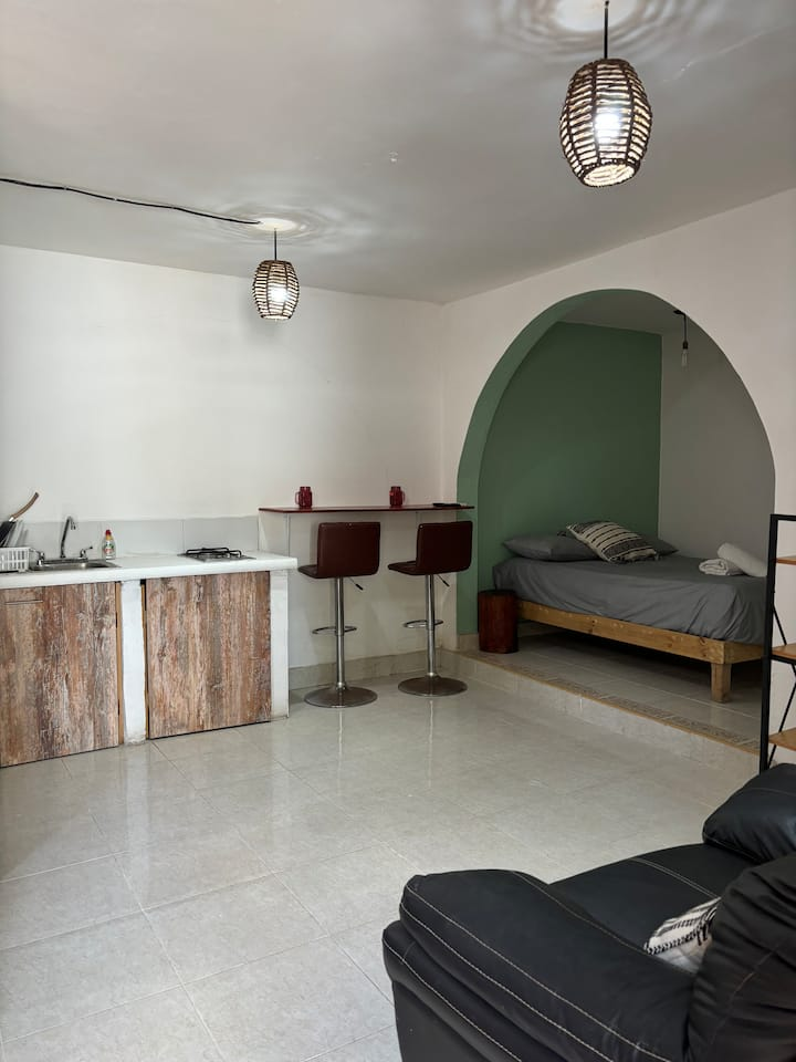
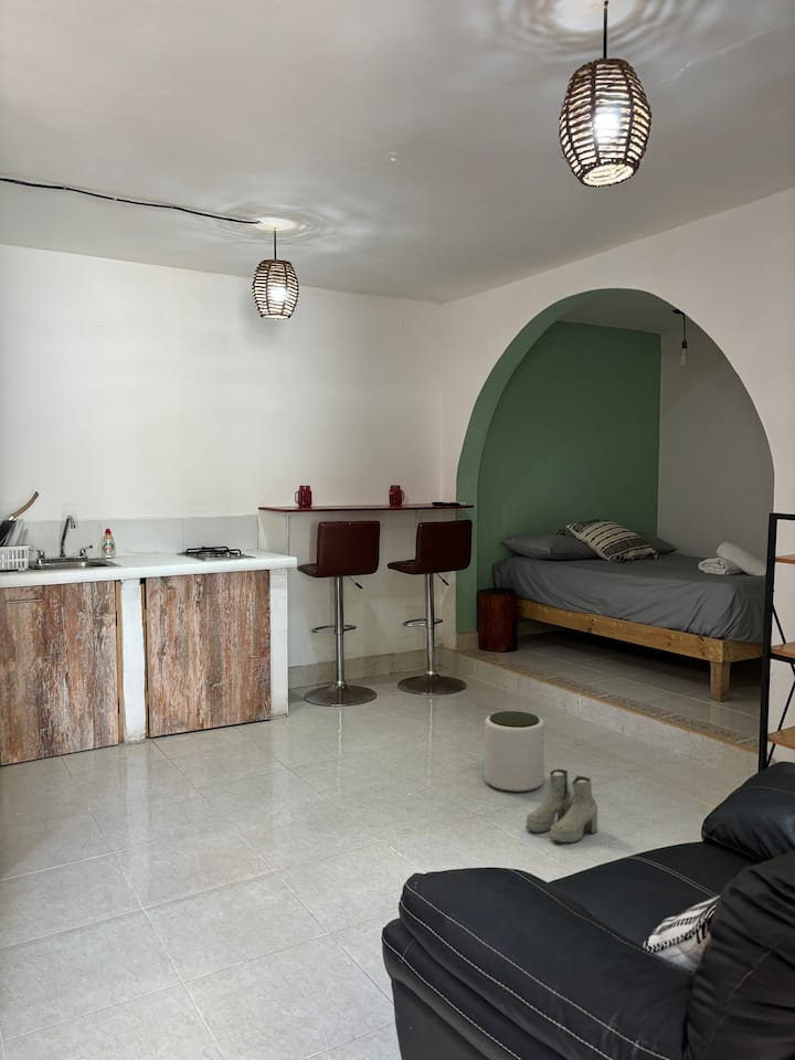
+ plant pot [484,710,545,793]
+ boots [526,768,598,844]
